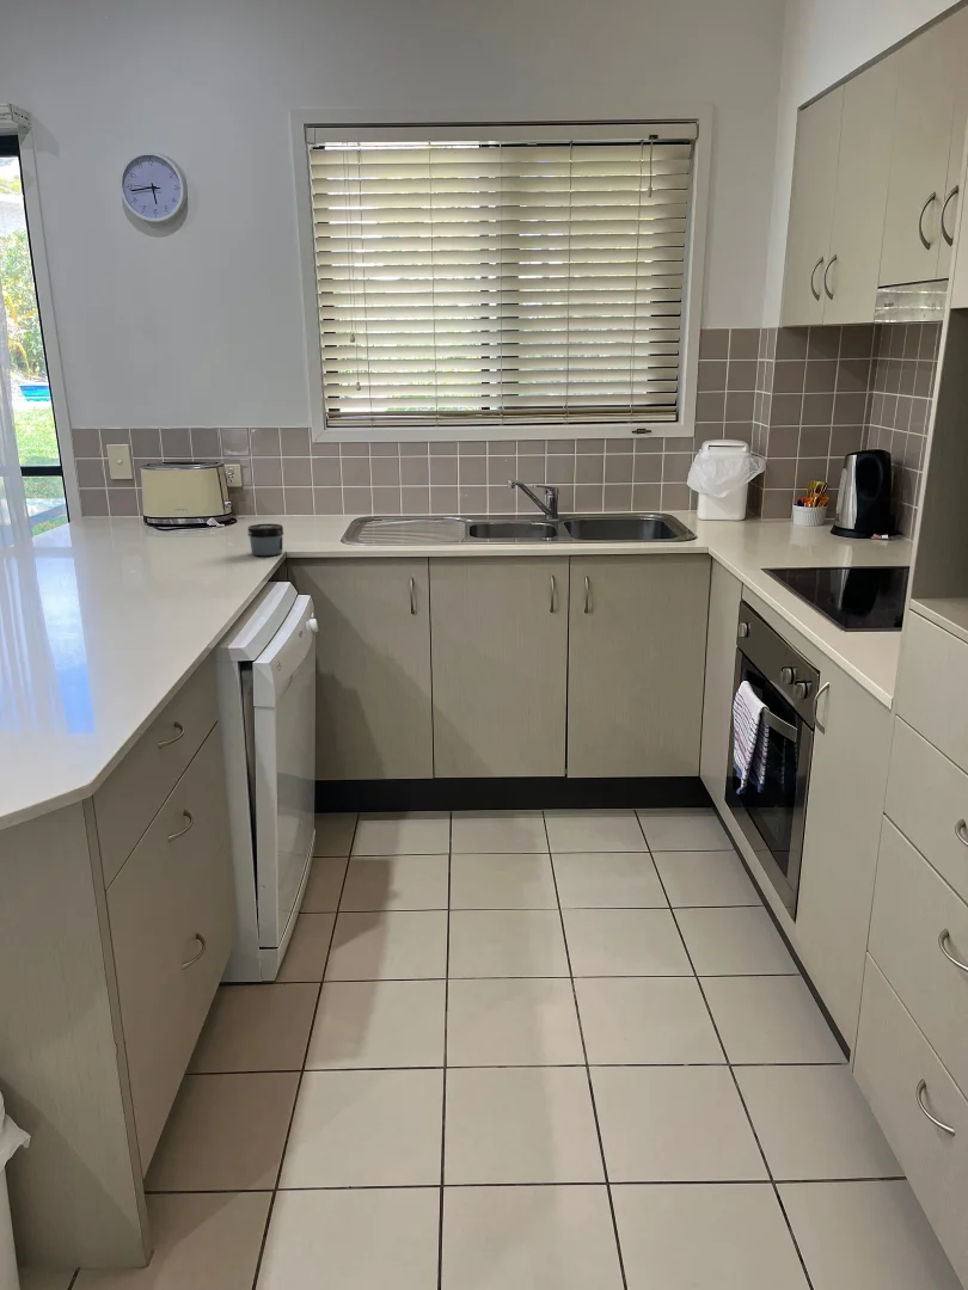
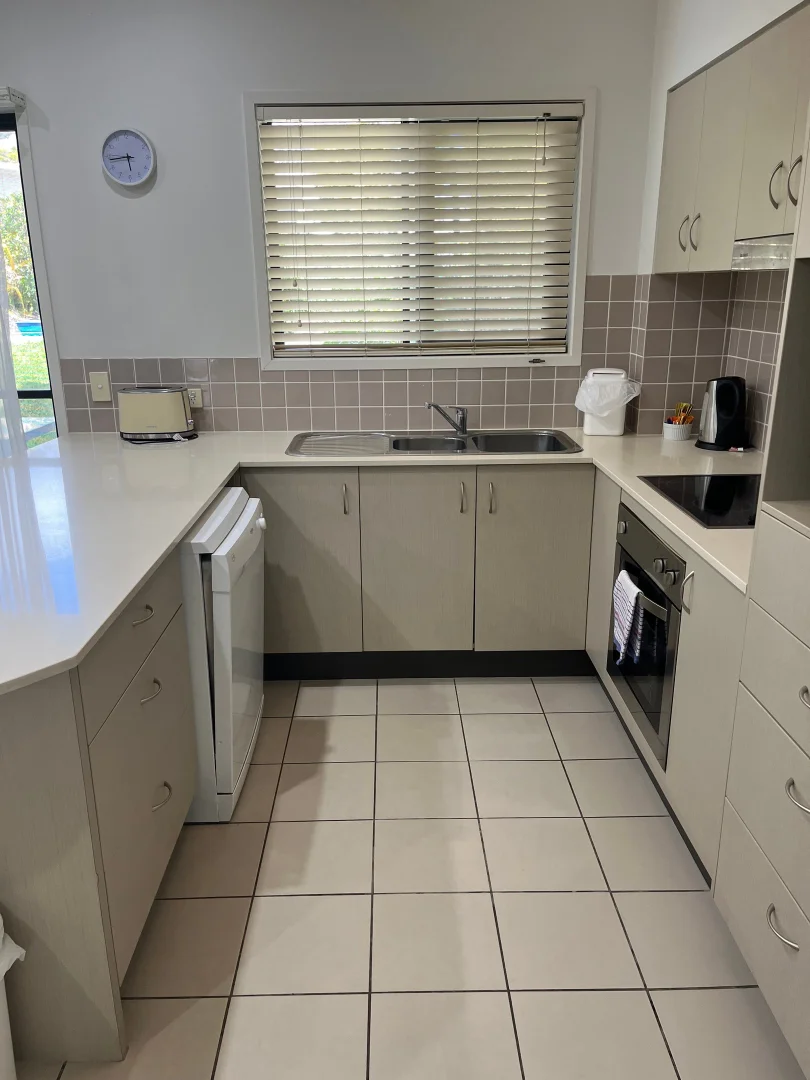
- jar [246,523,284,557]
